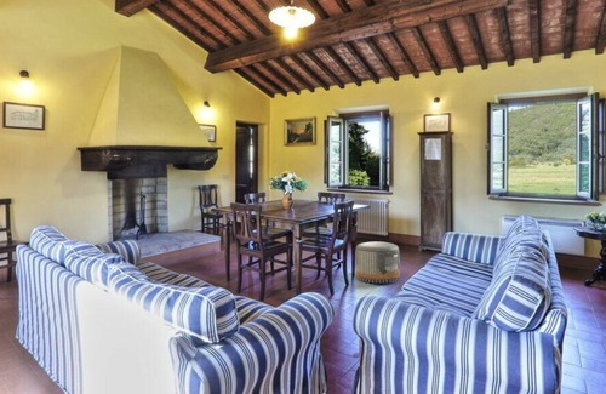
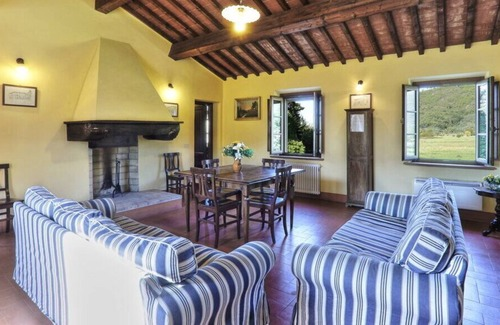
- pouf [354,240,401,284]
